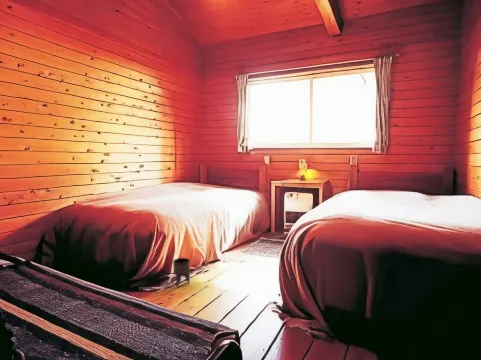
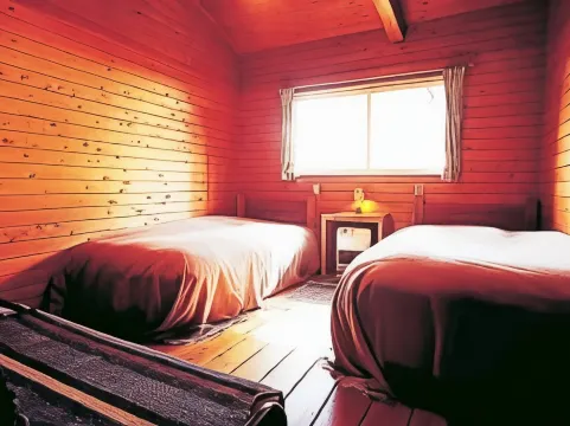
- planter [172,257,191,287]
